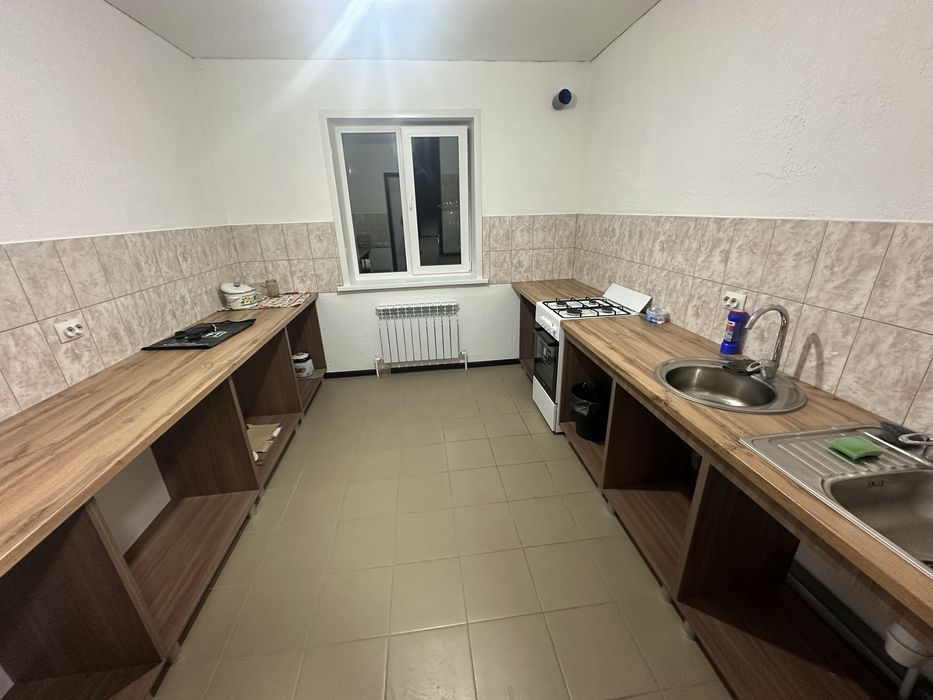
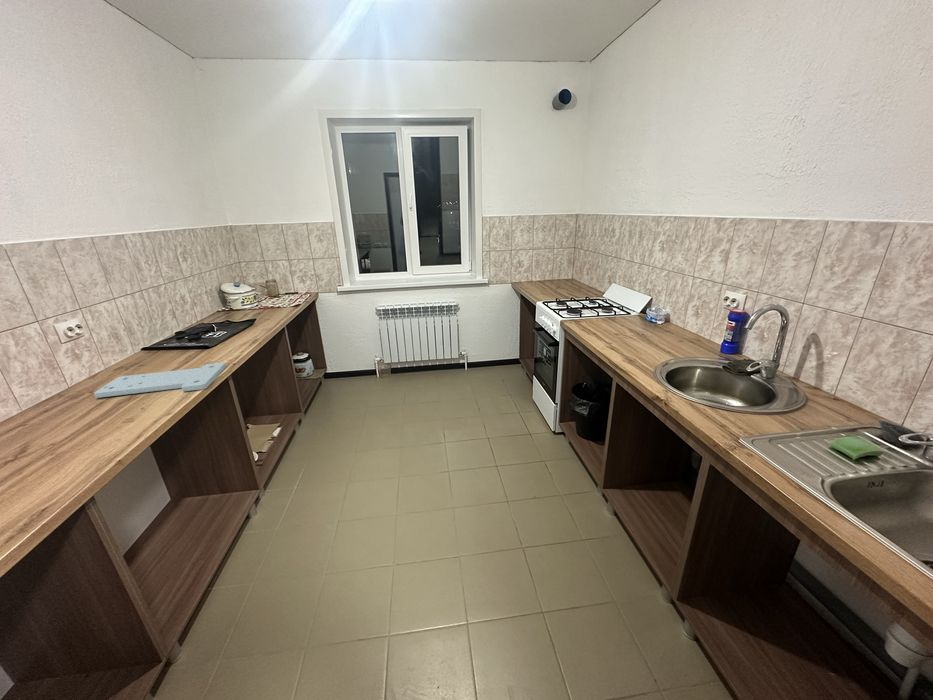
+ cutting board [93,361,227,399]
